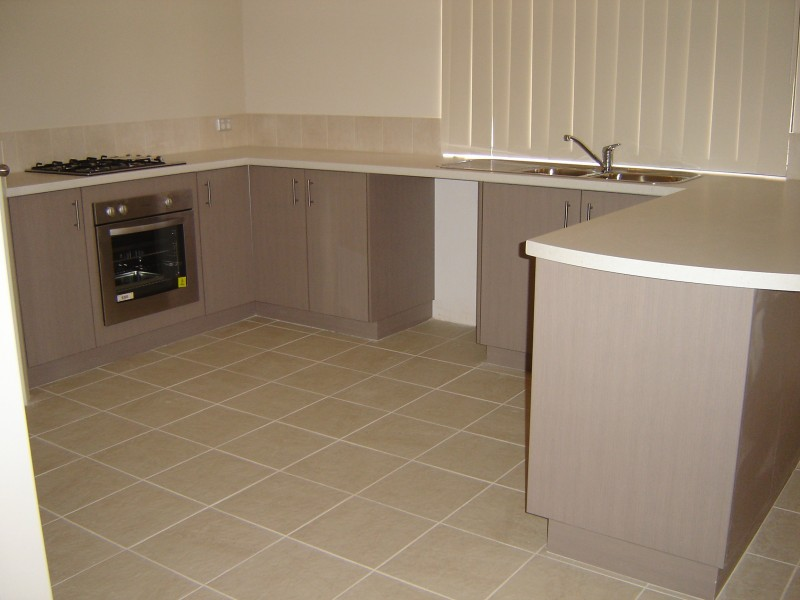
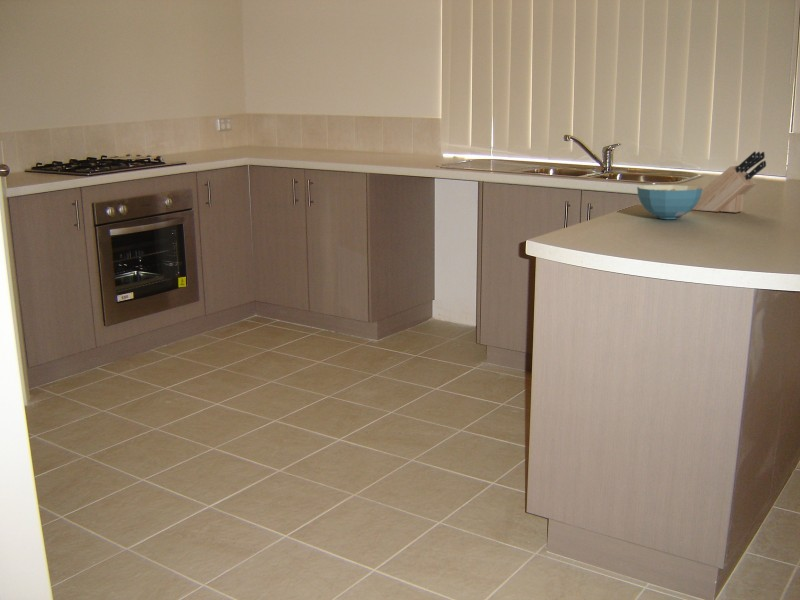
+ knife block [691,150,767,214]
+ cereal bowl [636,184,703,220]
